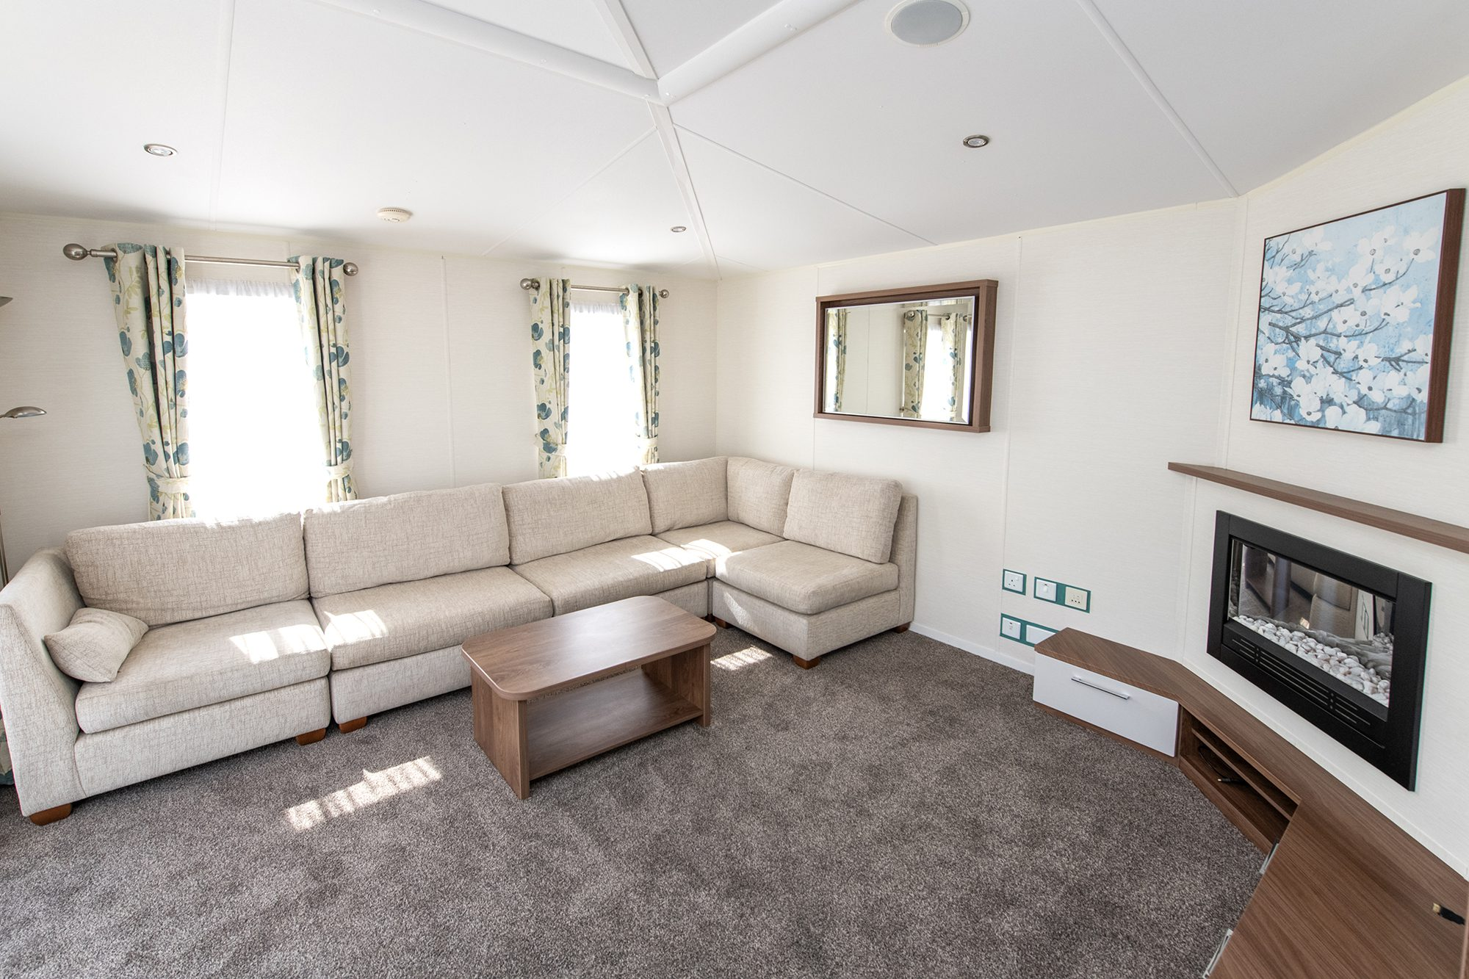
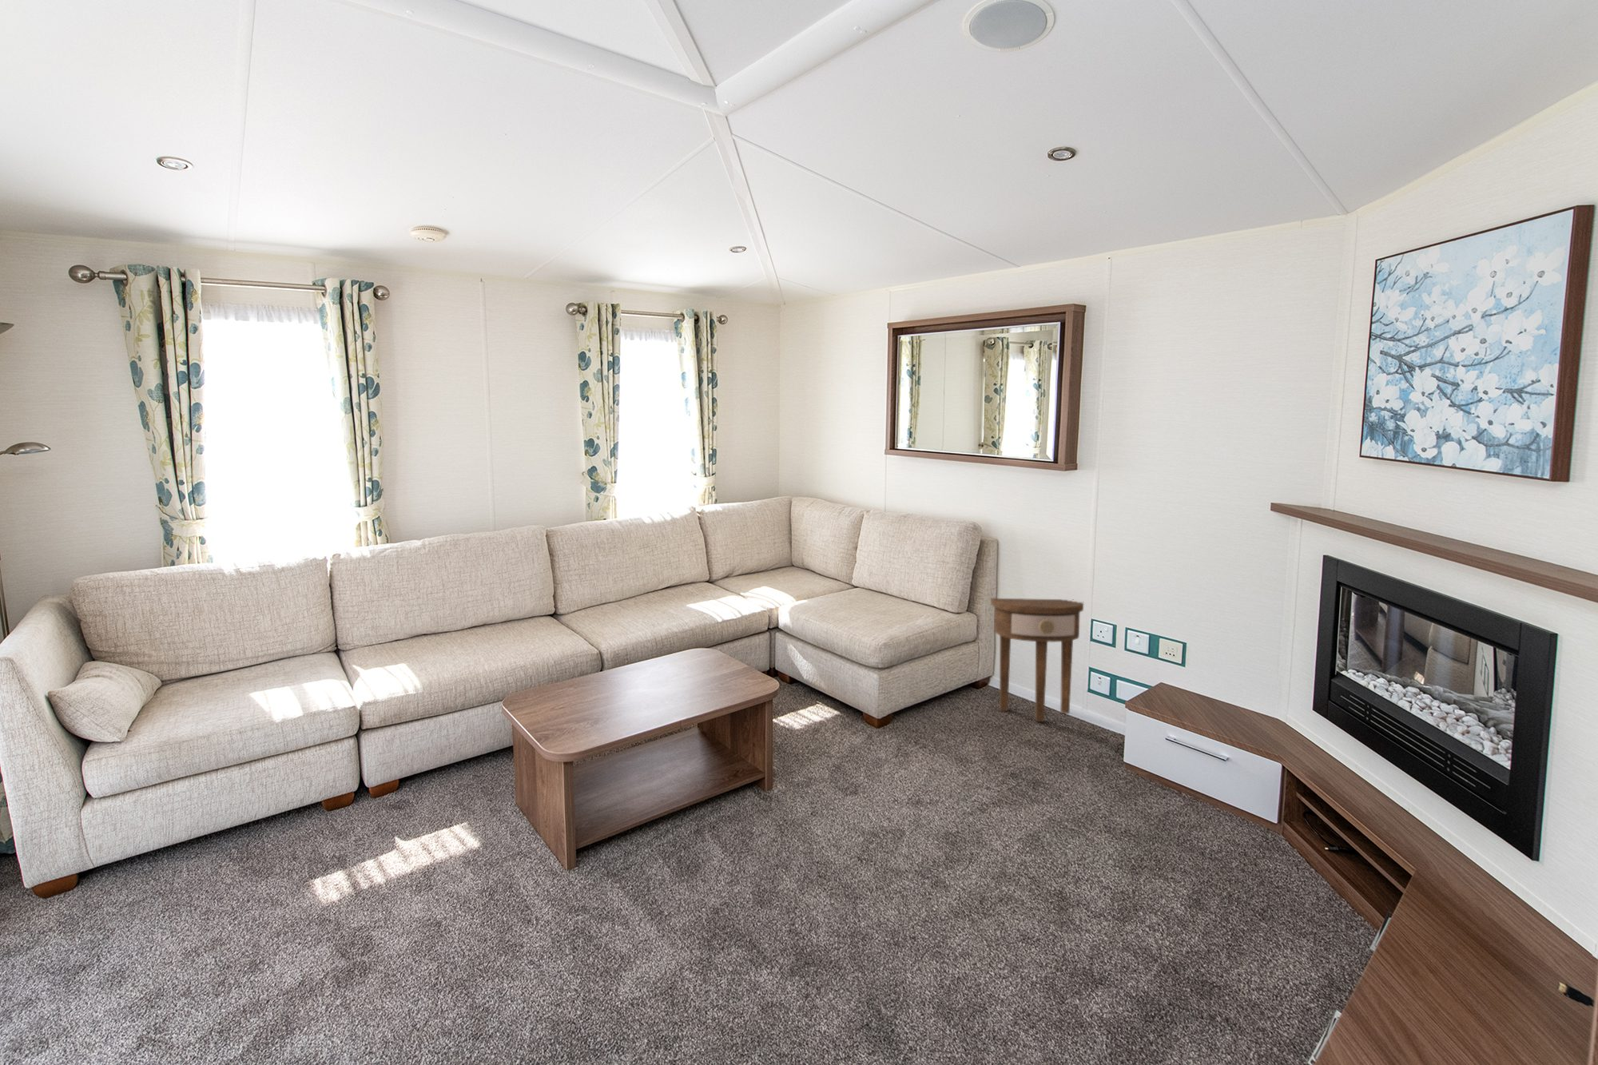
+ side table [990,598,1085,723]
